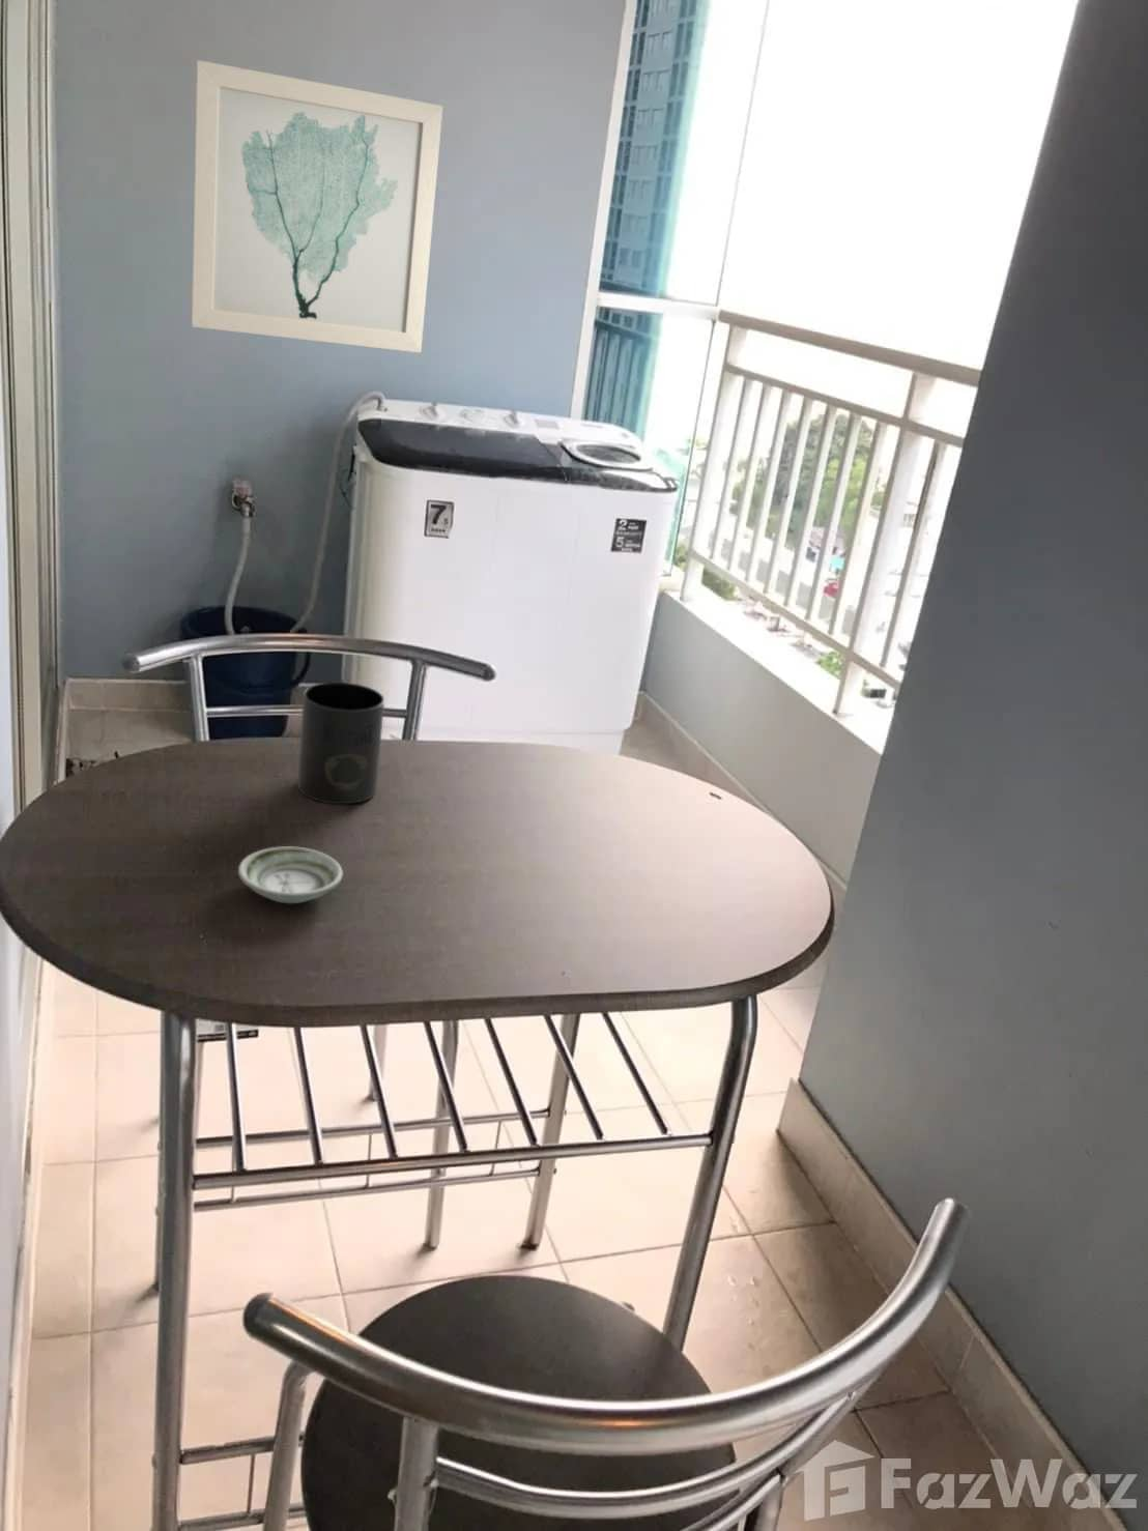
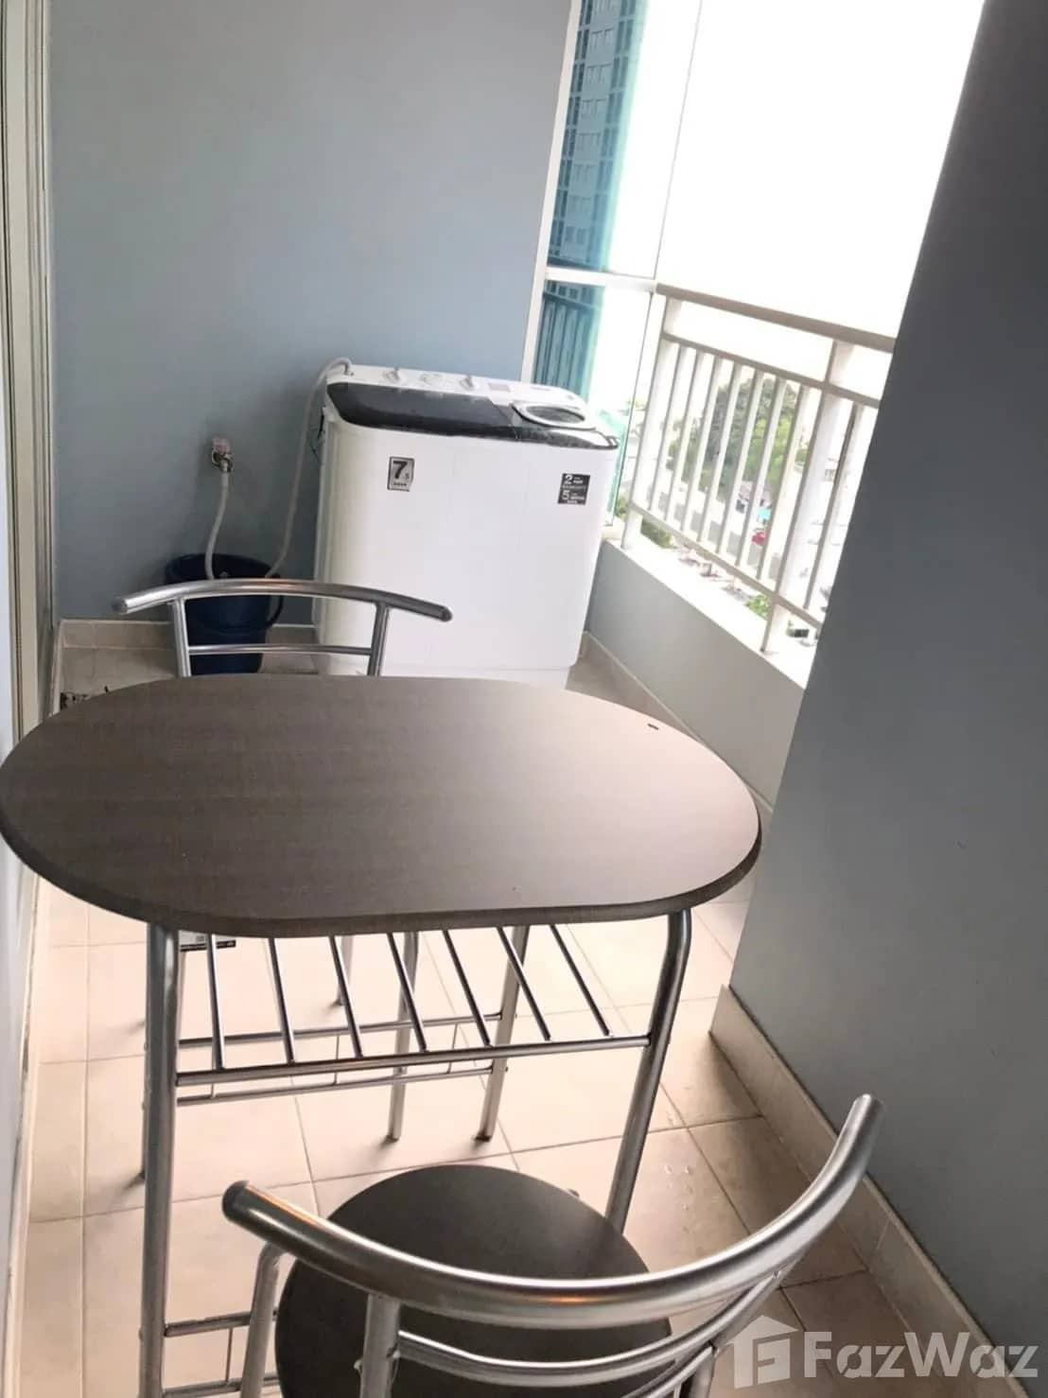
- saucer [238,845,344,904]
- wall art [191,59,444,354]
- mug [297,681,386,805]
